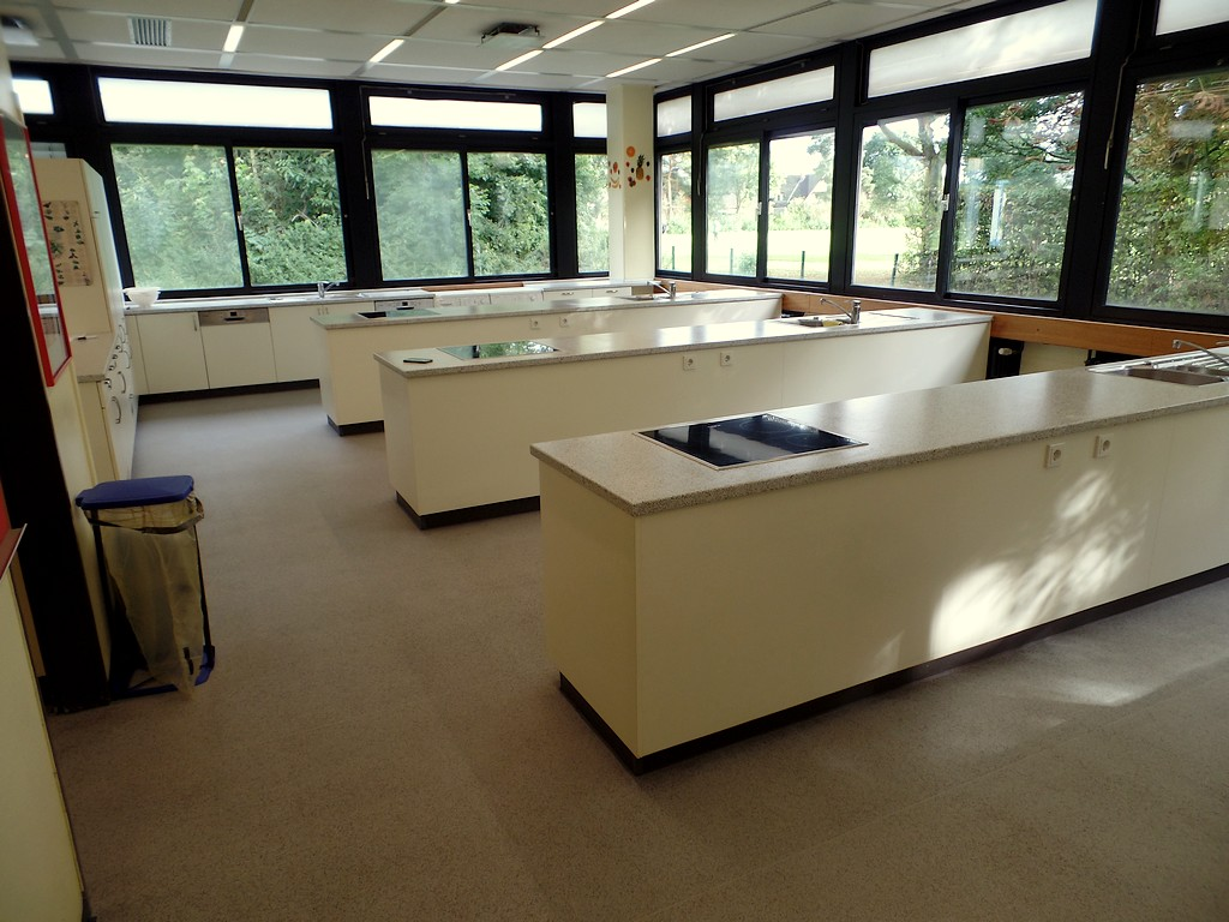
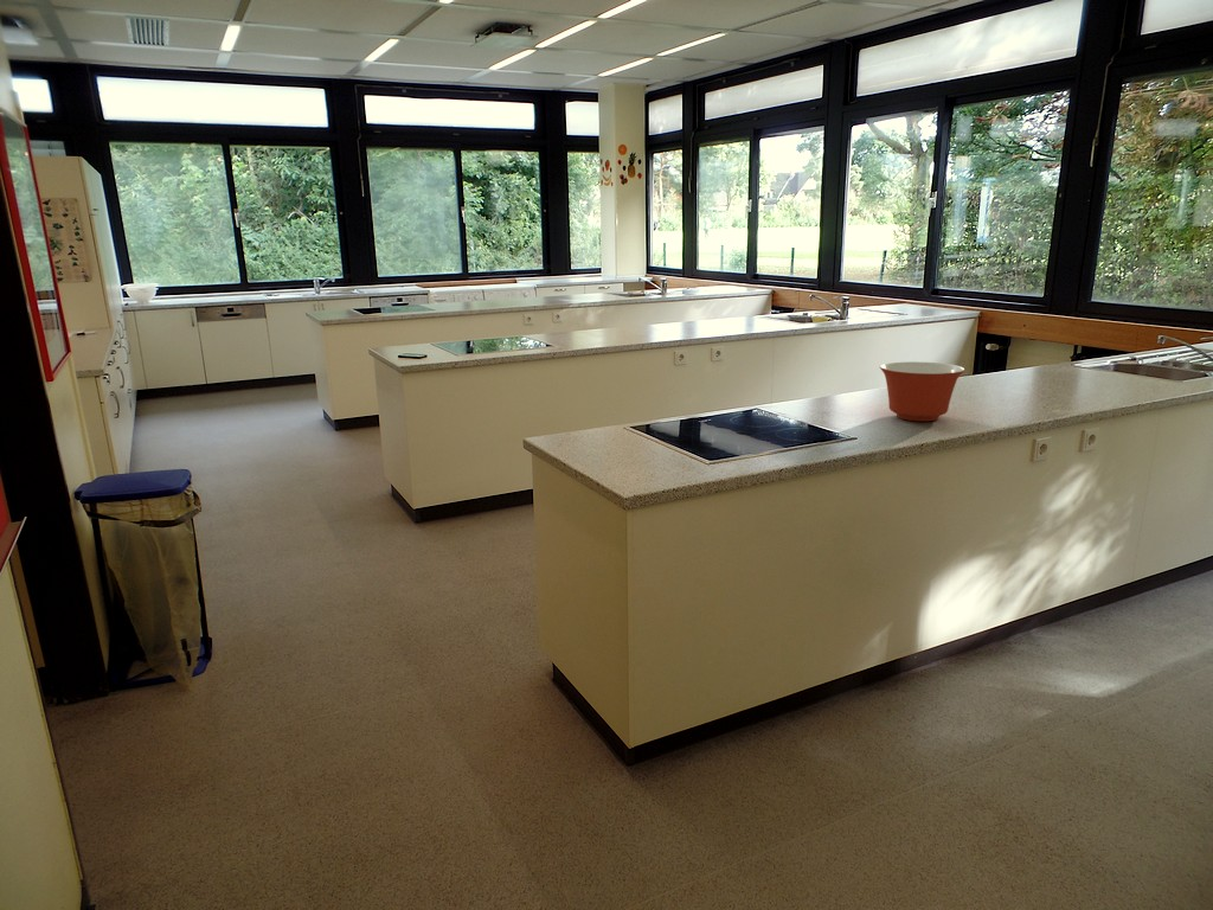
+ mixing bowl [879,360,965,422]
